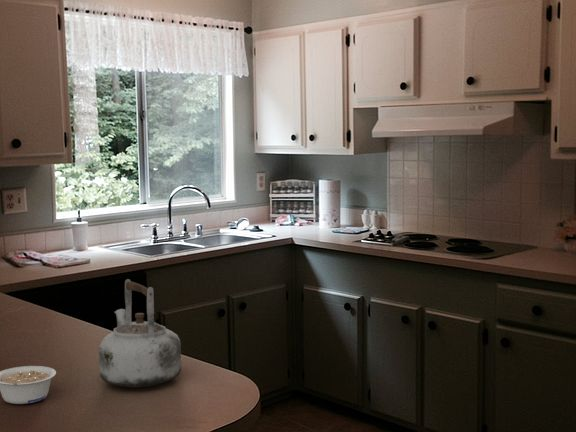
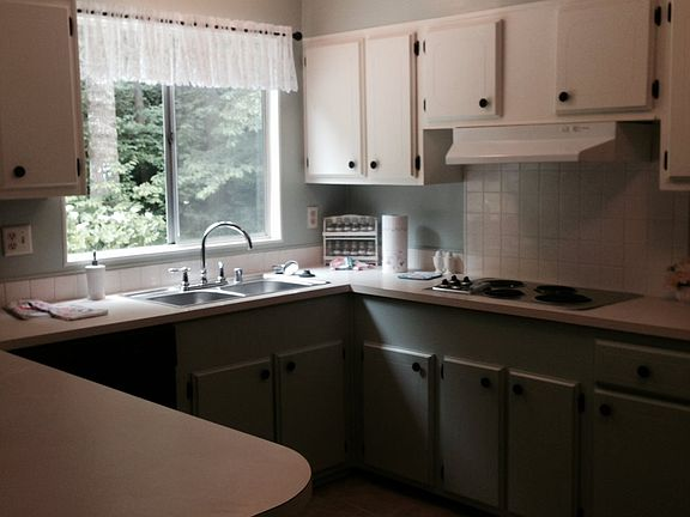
- kettle [98,278,182,389]
- legume [0,365,57,405]
